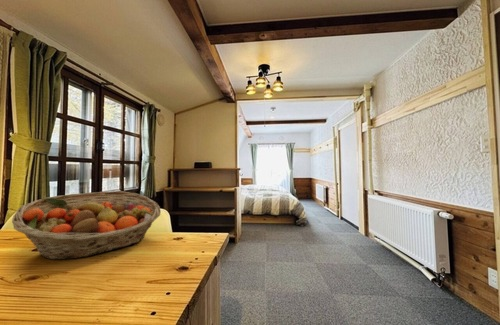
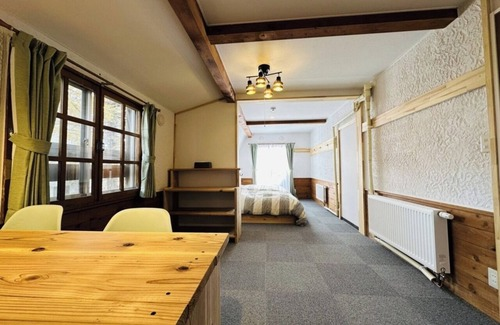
- fruit basket [11,190,162,261]
